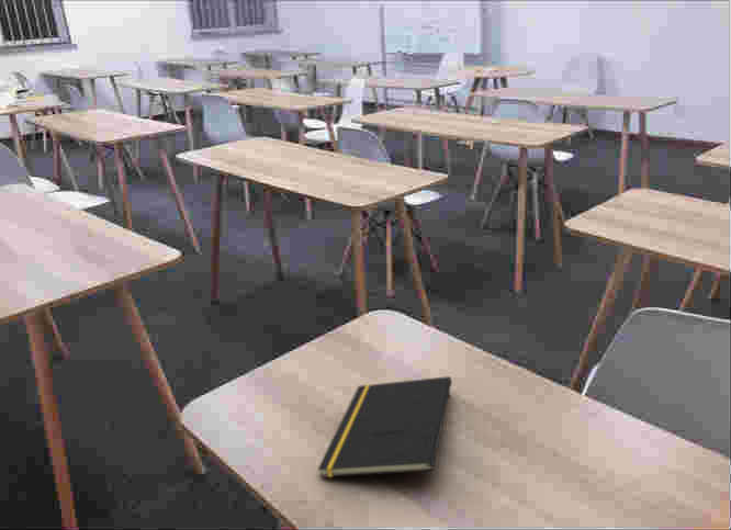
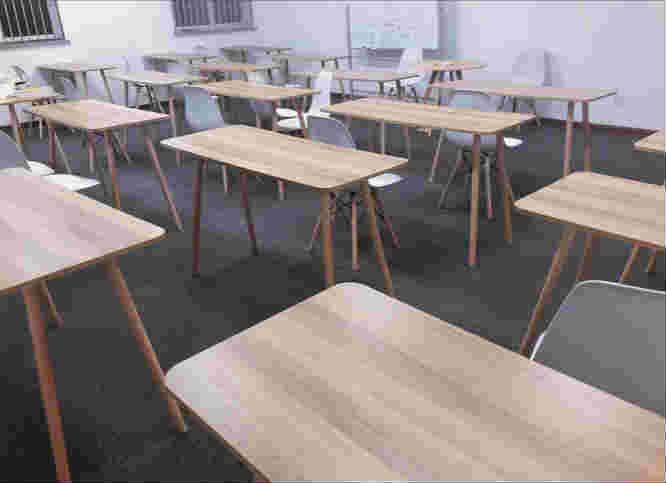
- notepad [317,375,452,478]
